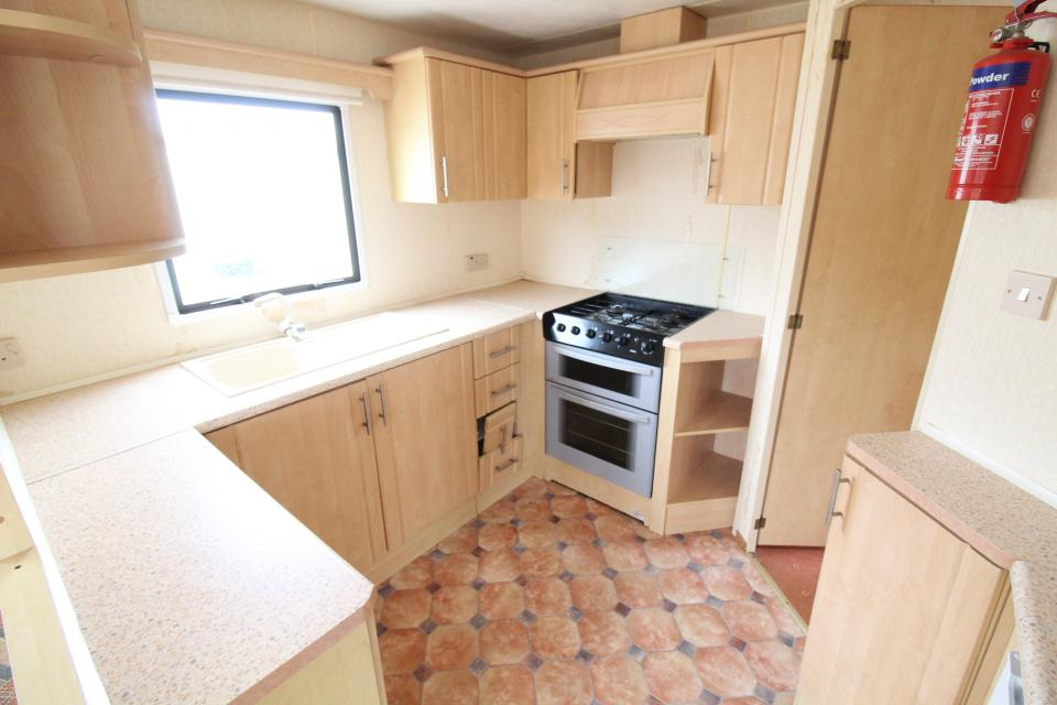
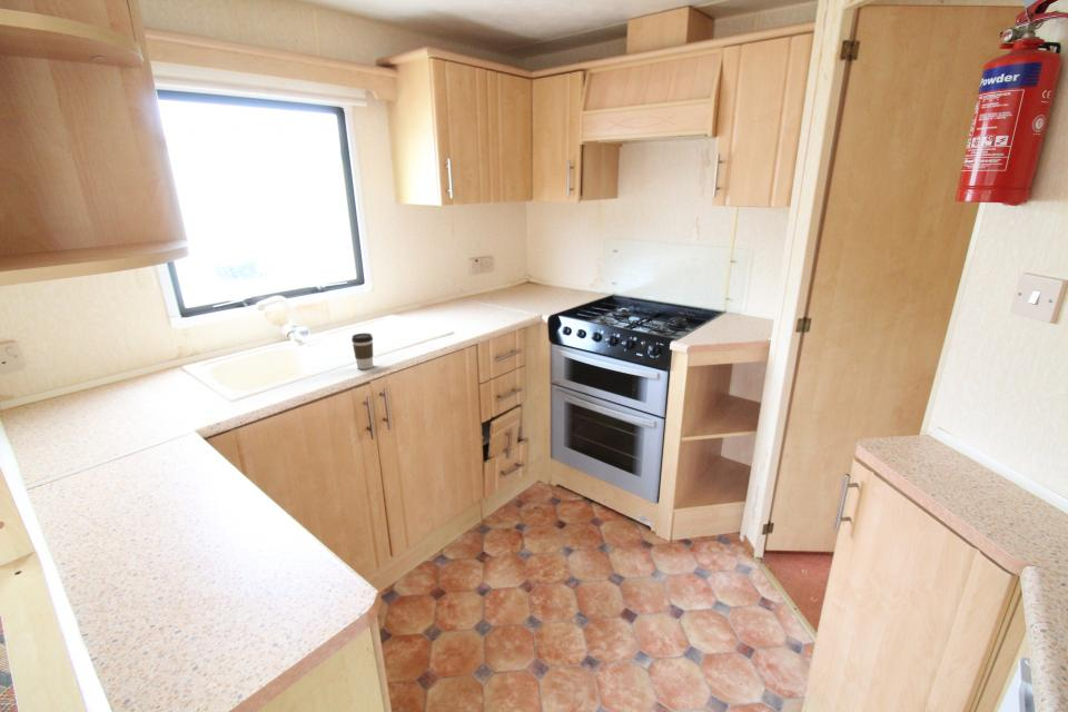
+ coffee cup [350,332,374,370]
